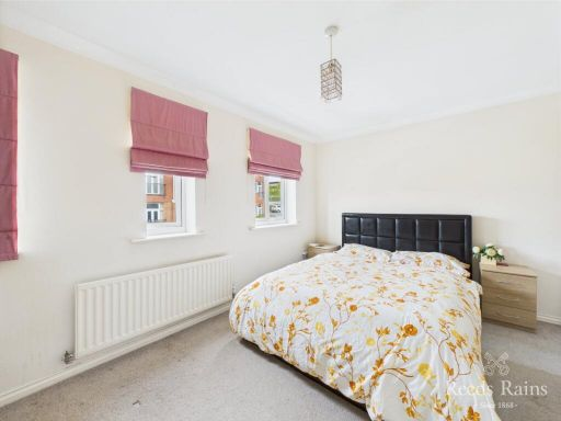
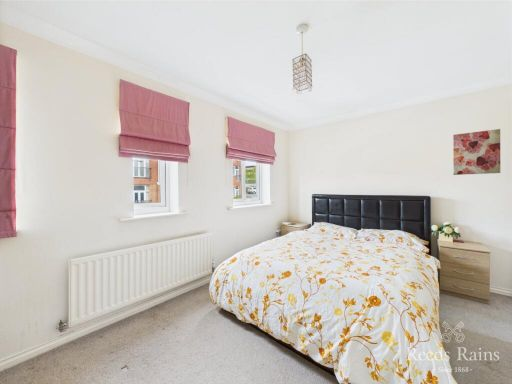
+ wall art [452,128,501,176]
